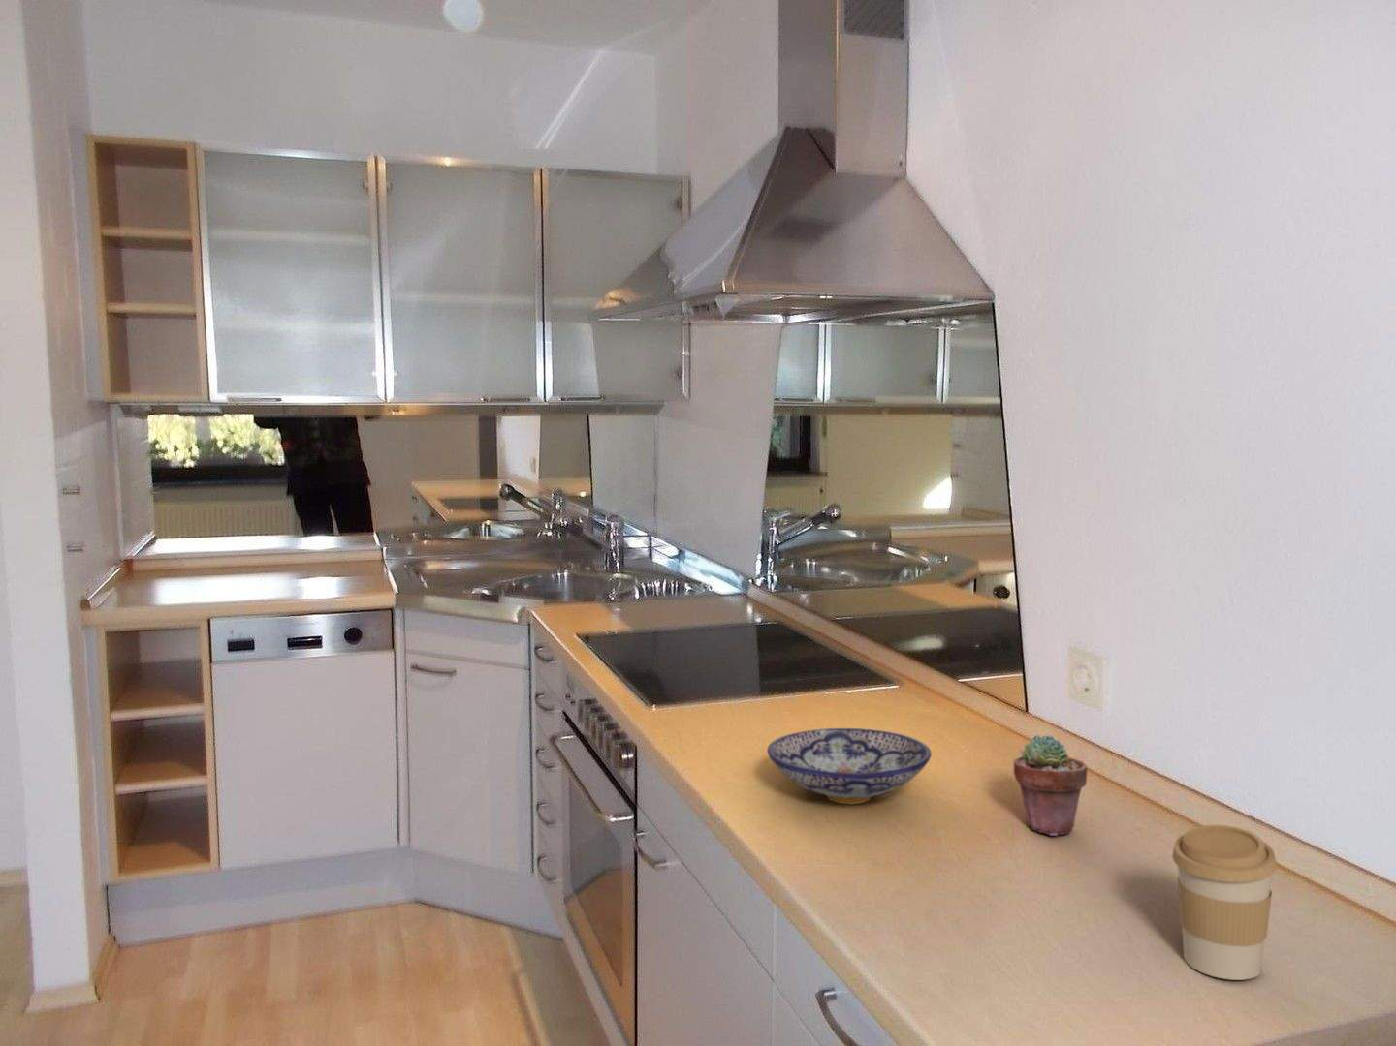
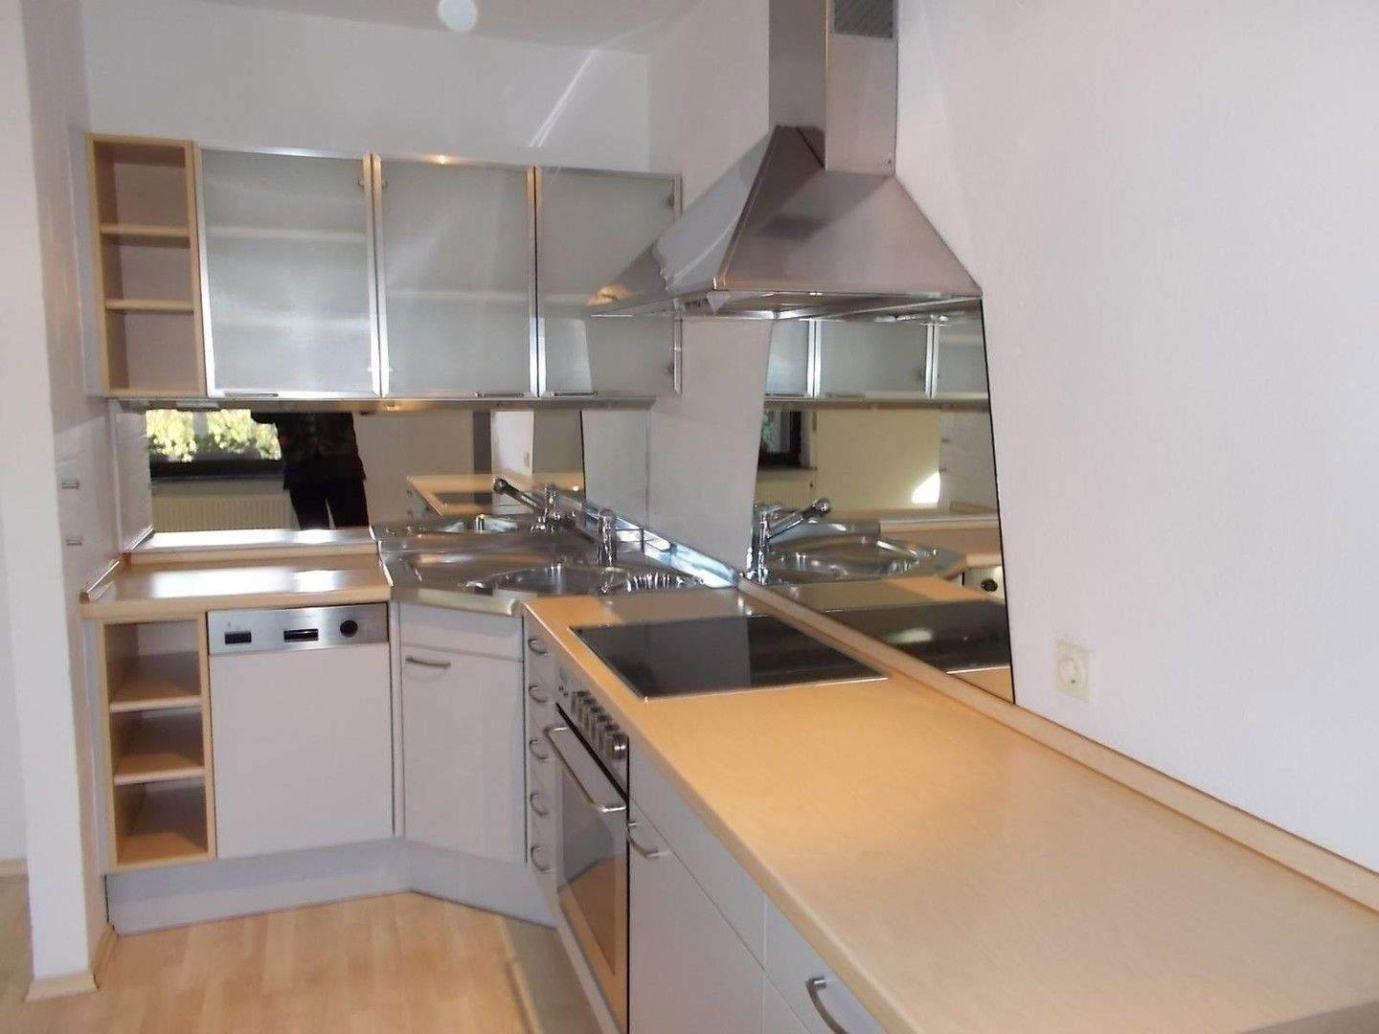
- potted succulent [1013,734,1088,837]
- coffee cup [1171,824,1277,981]
- bowl [766,727,932,805]
